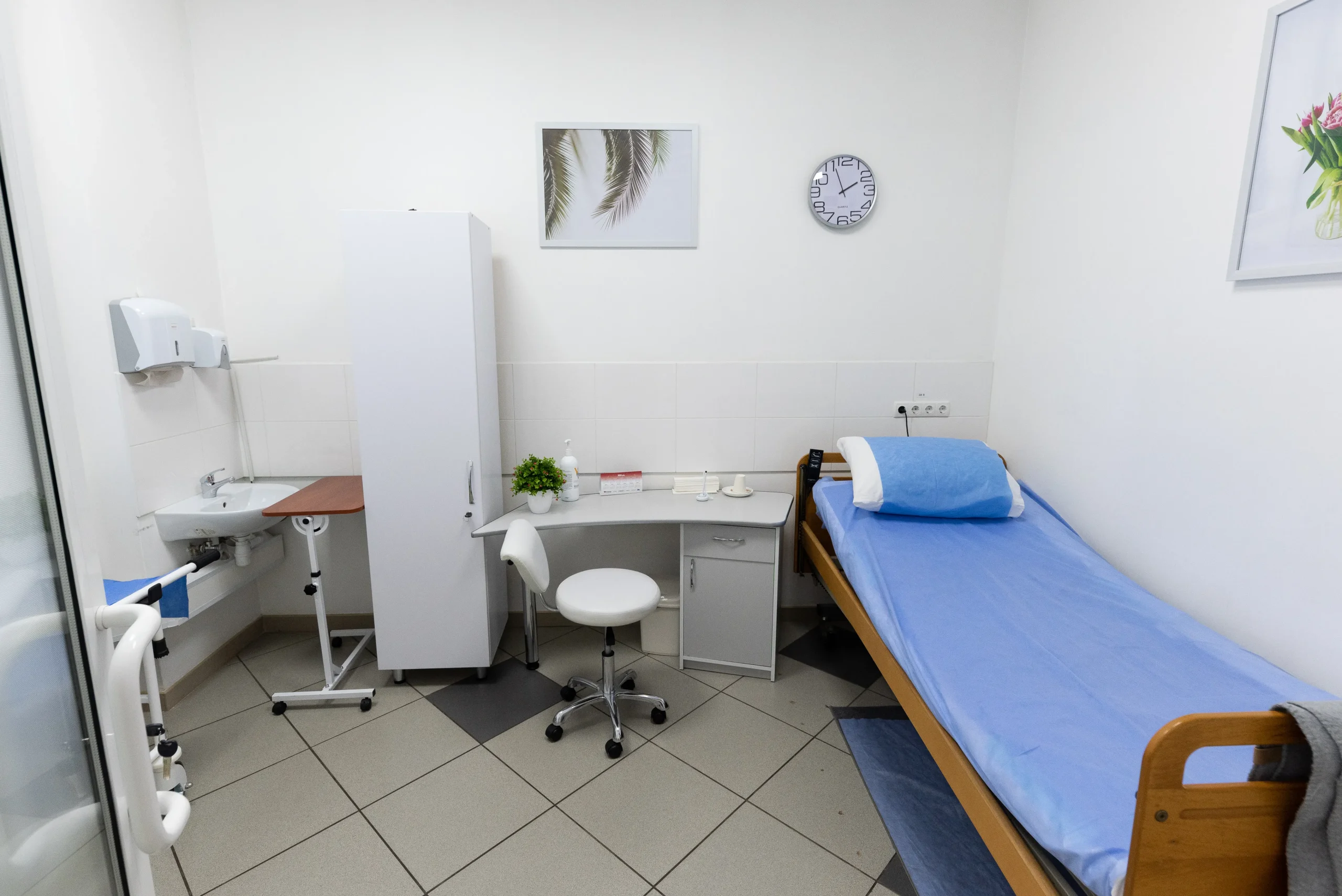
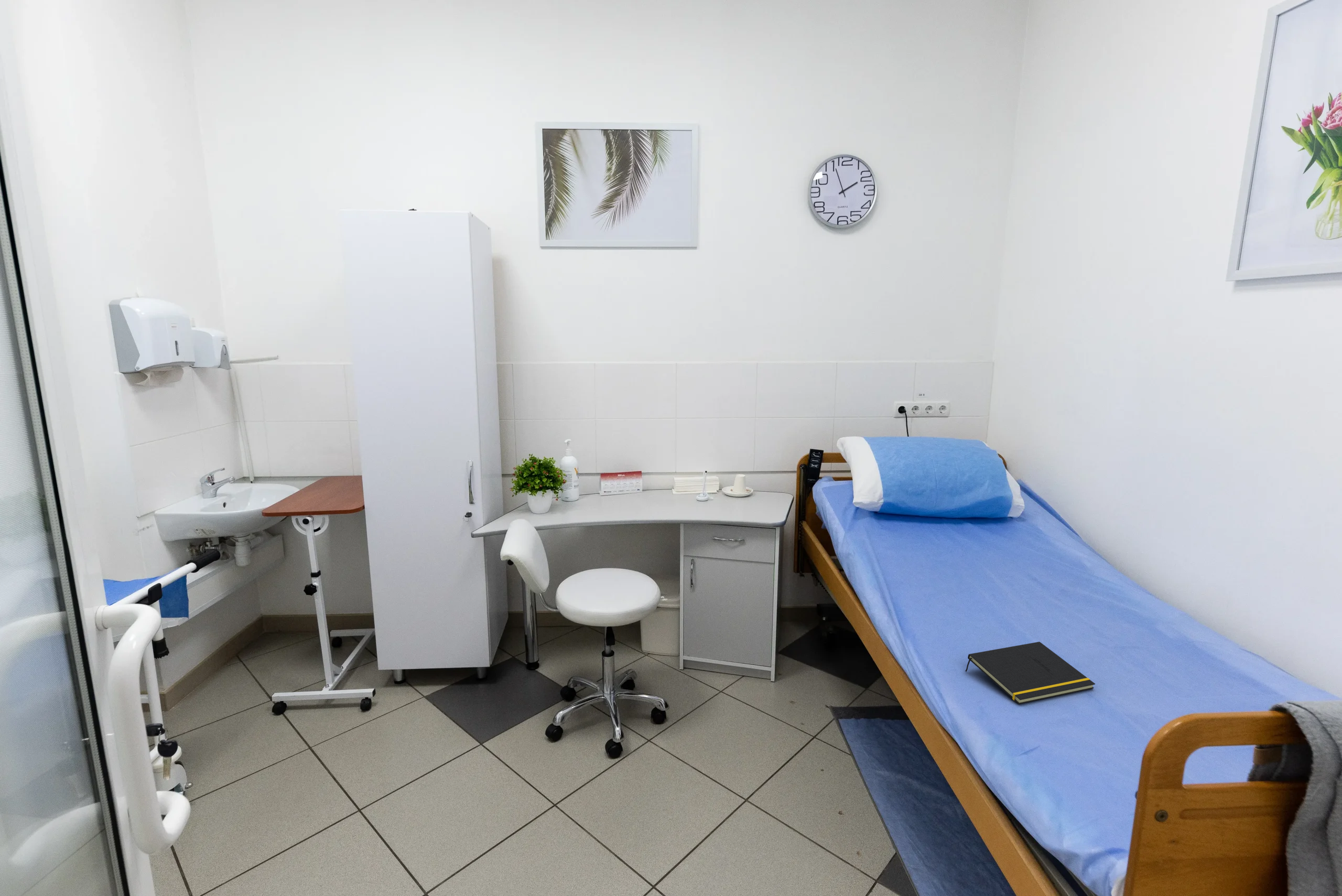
+ notepad [965,641,1096,705]
